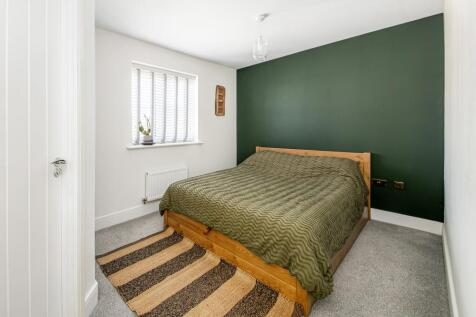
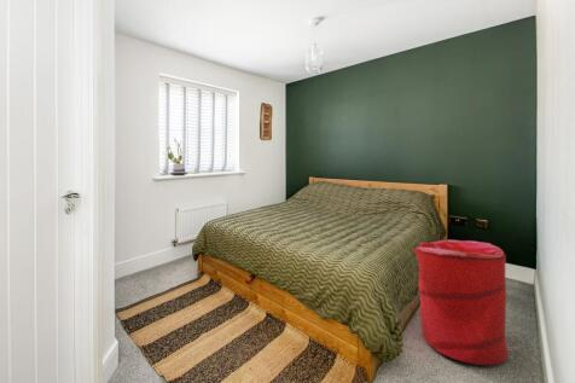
+ laundry hamper [413,239,510,366]
